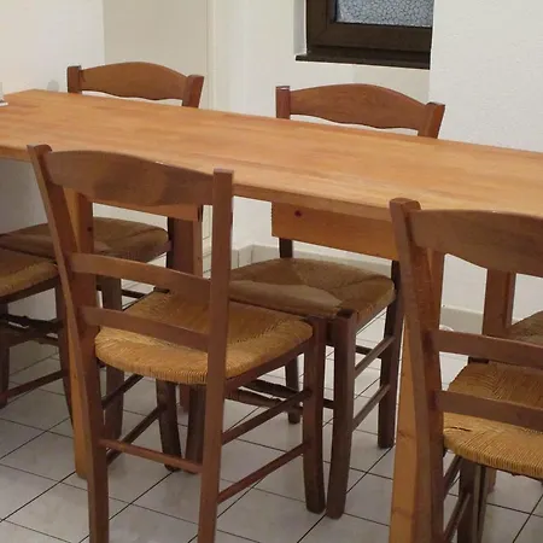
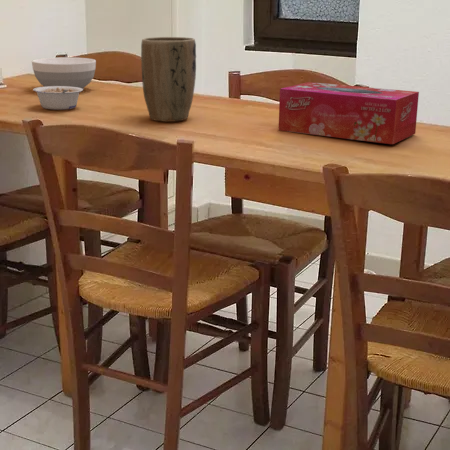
+ bowl [31,56,97,90]
+ tissue box [278,81,420,145]
+ legume [32,86,84,111]
+ plant pot [140,36,197,123]
